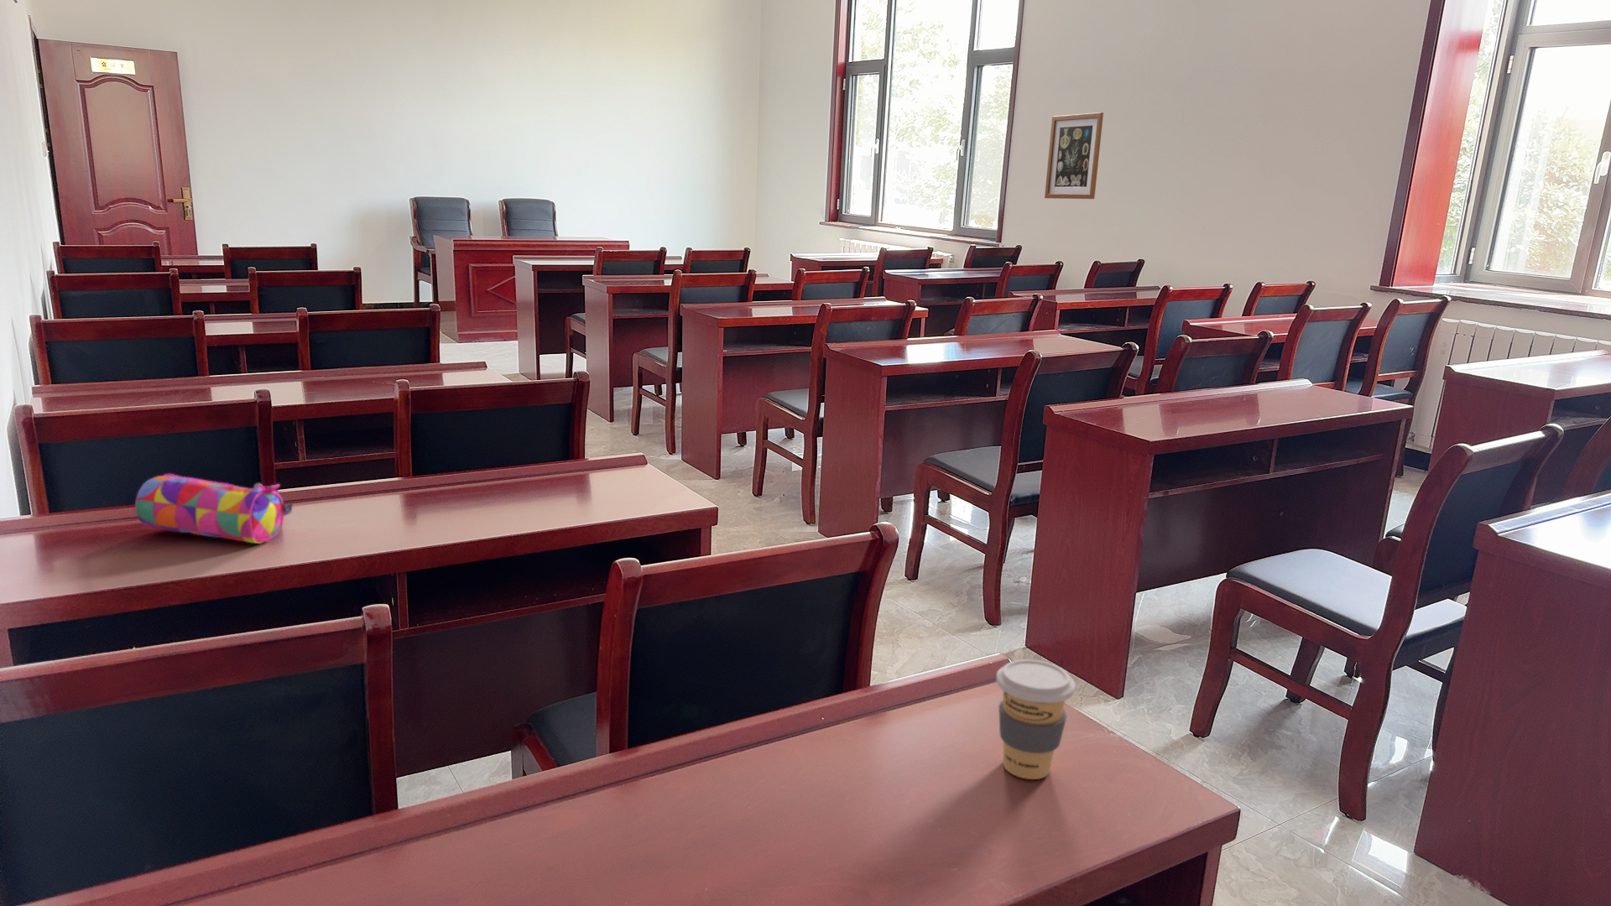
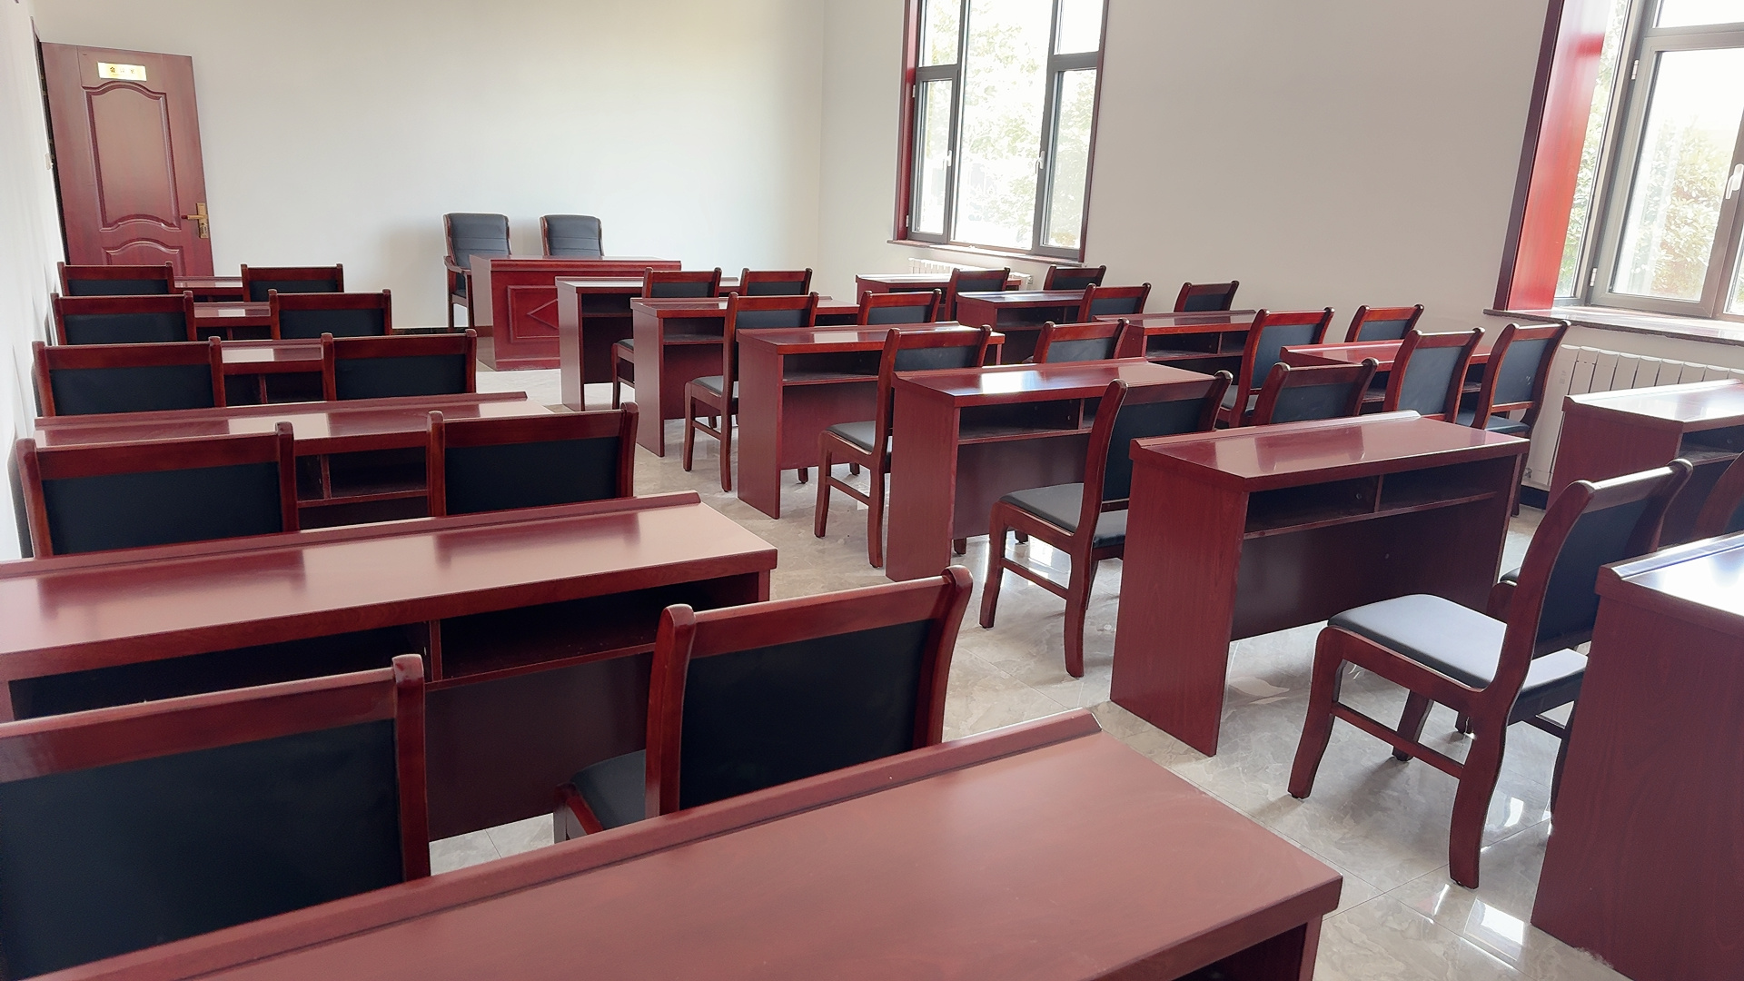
- pencil case [134,473,293,544]
- wall art [1043,112,1104,199]
- coffee cup [995,658,1077,780]
